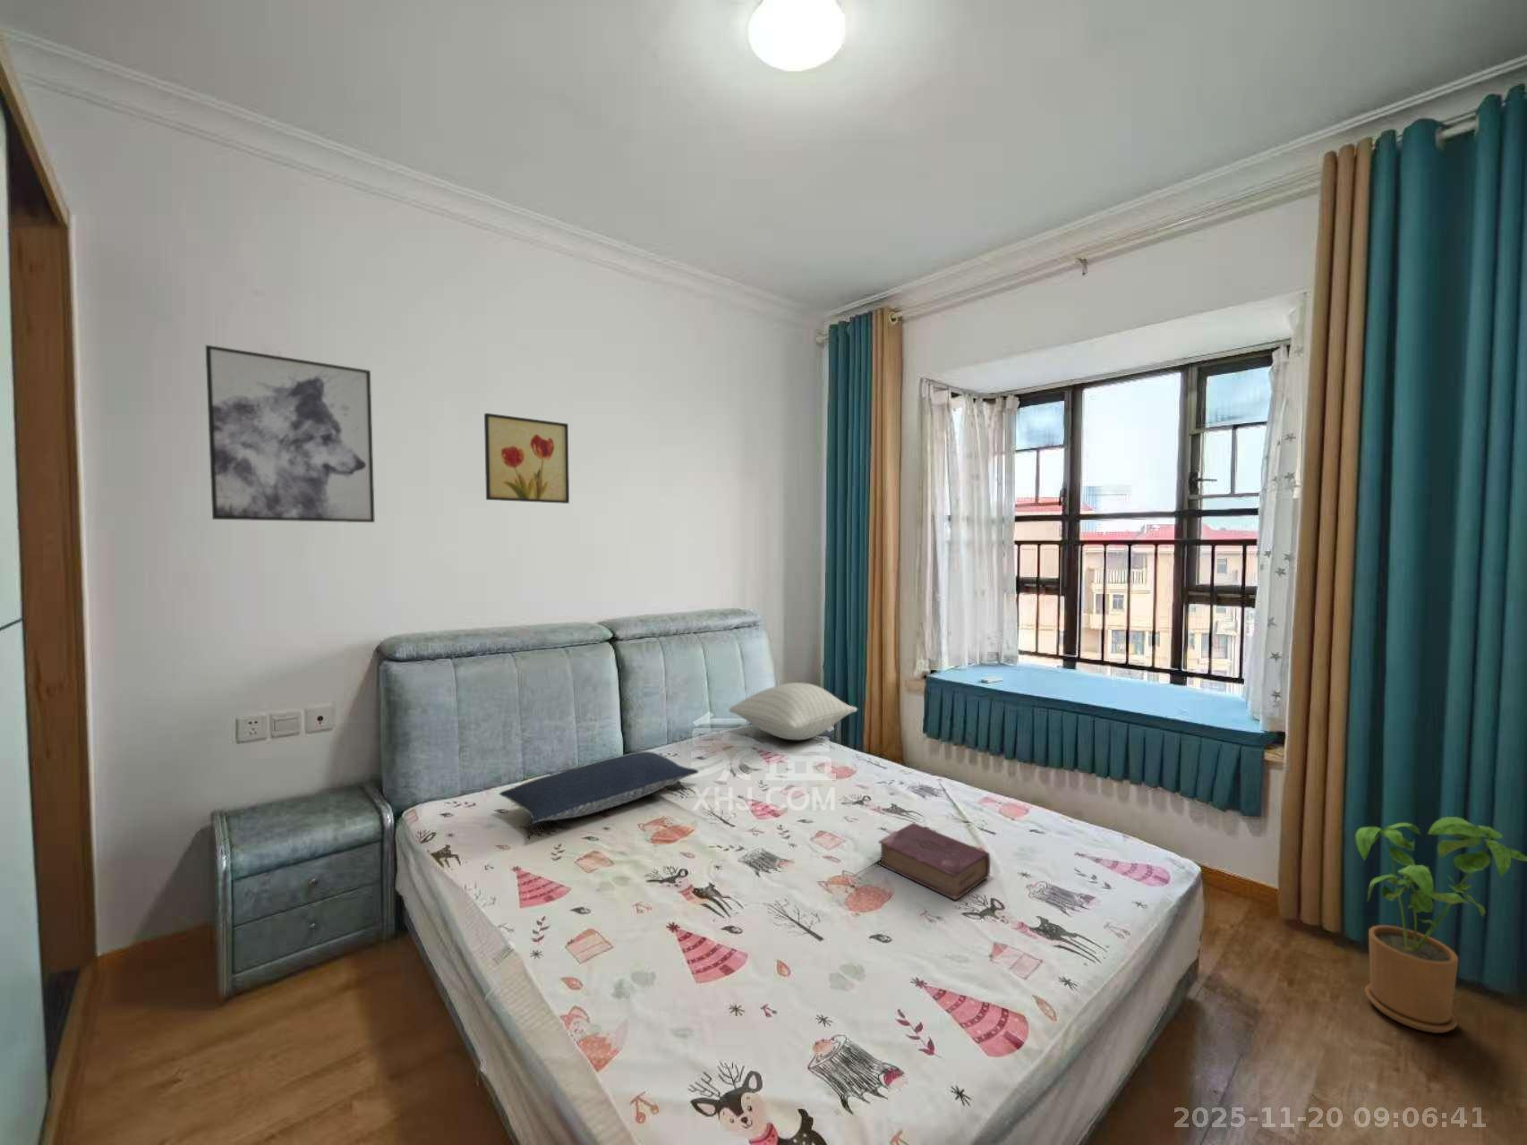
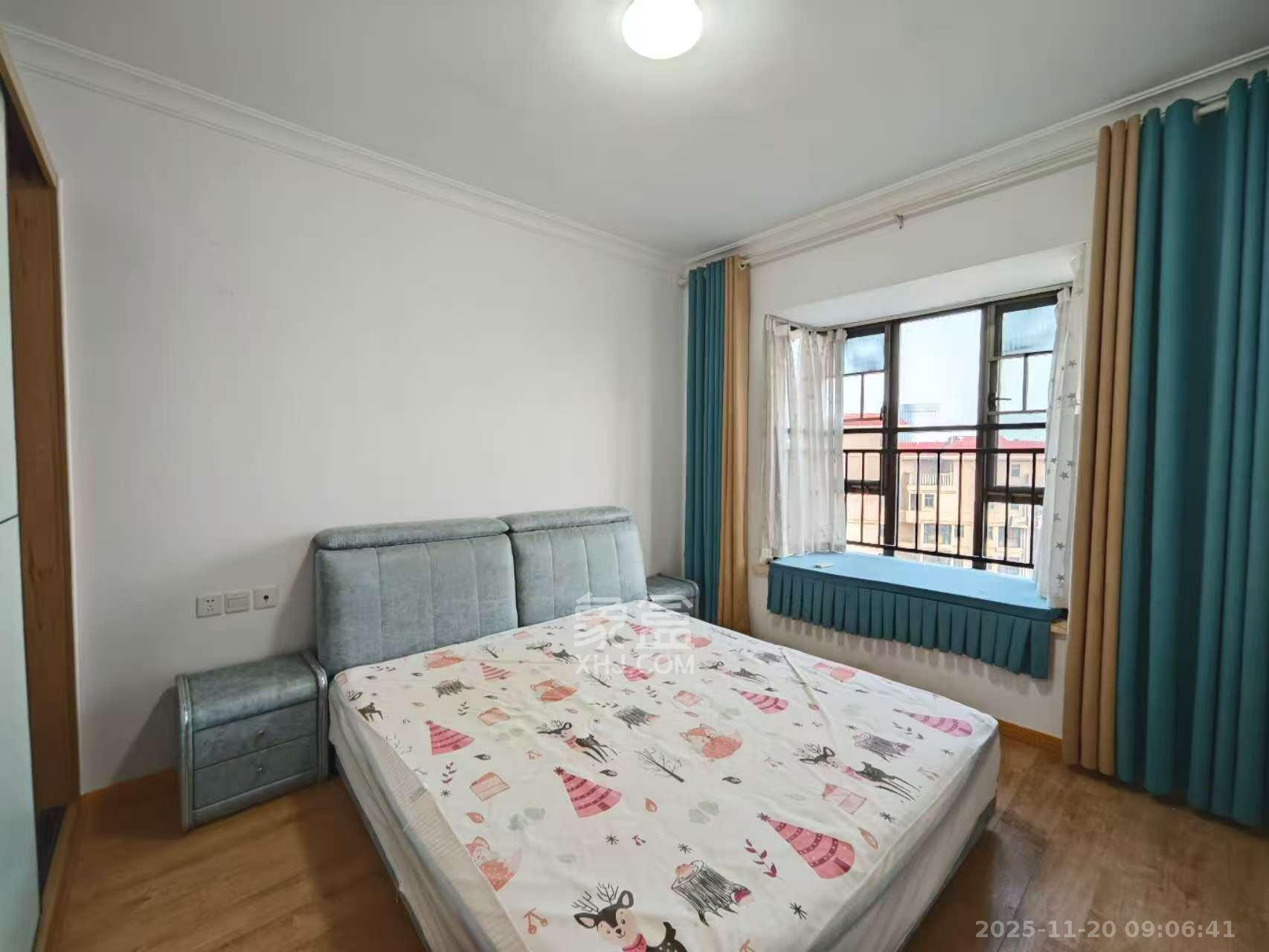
- wall art [484,413,570,504]
- pillow [728,682,858,741]
- pillow [498,751,699,824]
- book [877,823,990,902]
- house plant [1354,815,1527,1034]
- wall art [205,344,375,523]
